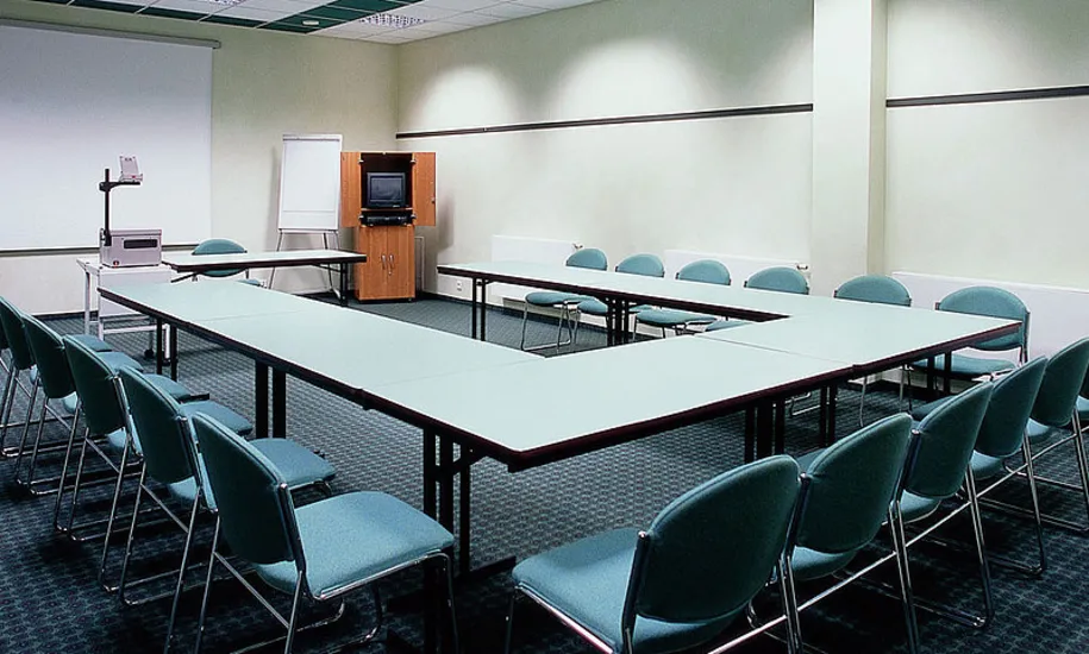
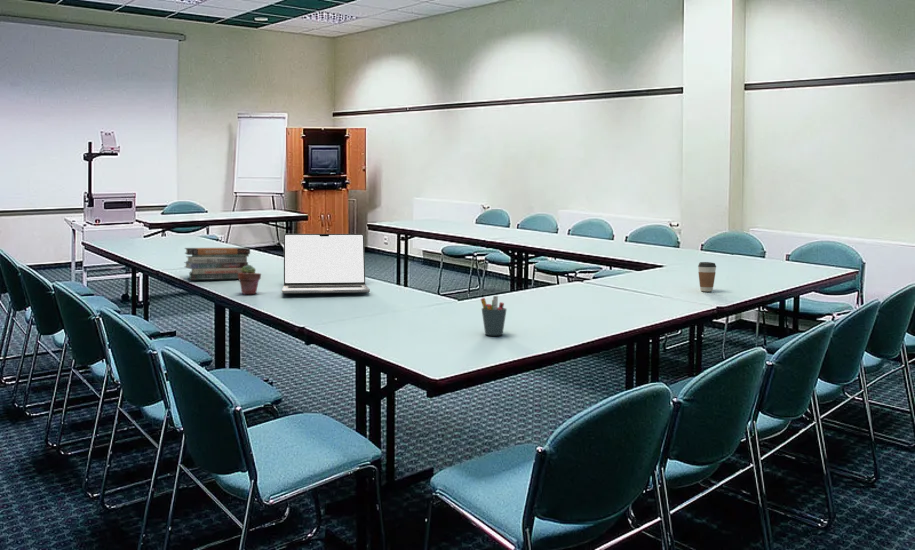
+ potted succulent [238,264,262,295]
+ coffee cup [697,261,717,293]
+ book stack [183,247,251,281]
+ laptop [281,233,371,294]
+ pen holder [480,295,508,336]
